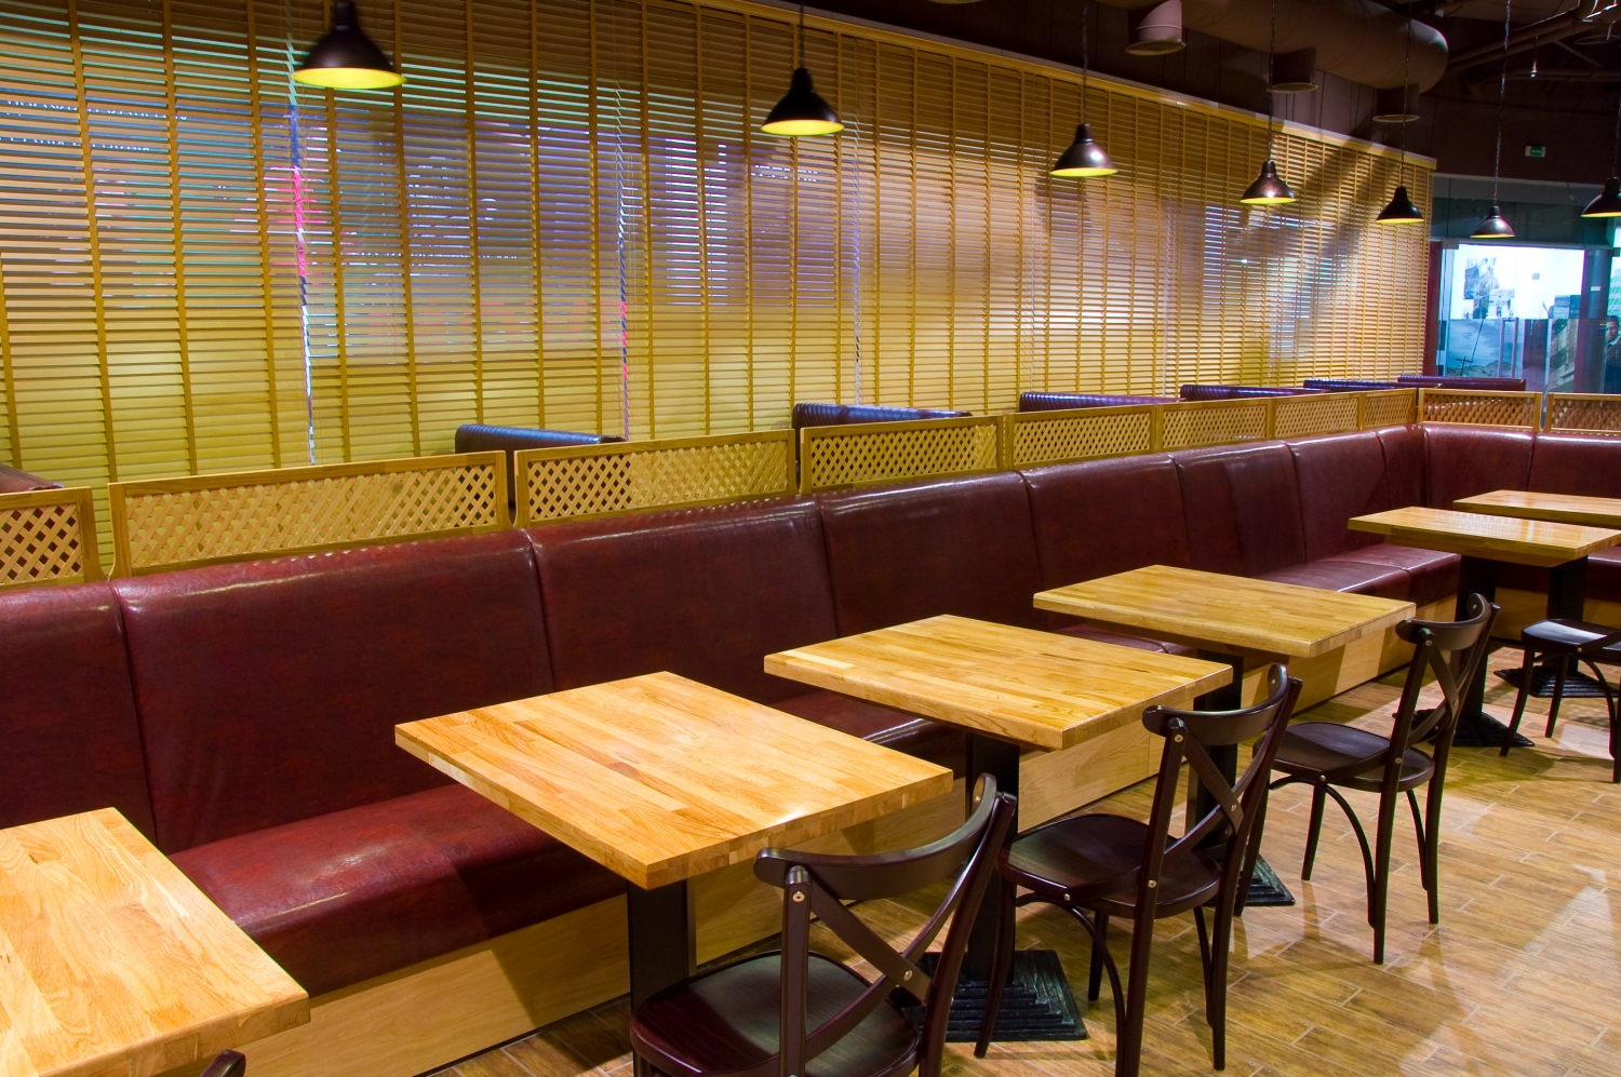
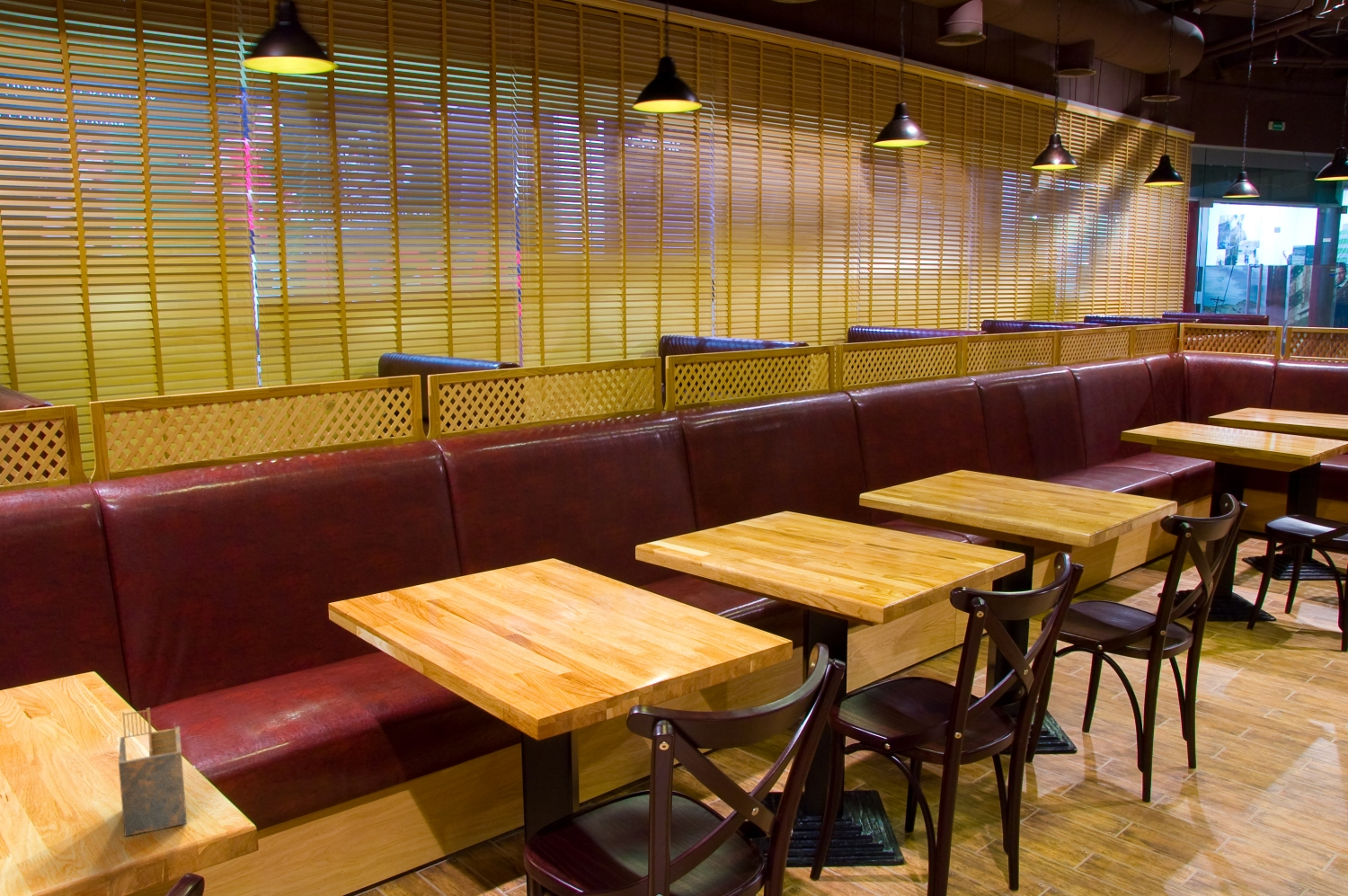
+ napkin holder [118,707,188,837]
